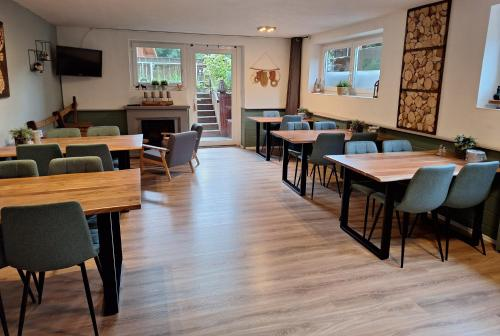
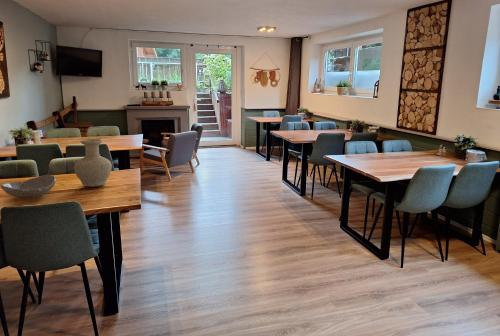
+ vase [73,138,113,188]
+ bowl [0,174,57,198]
